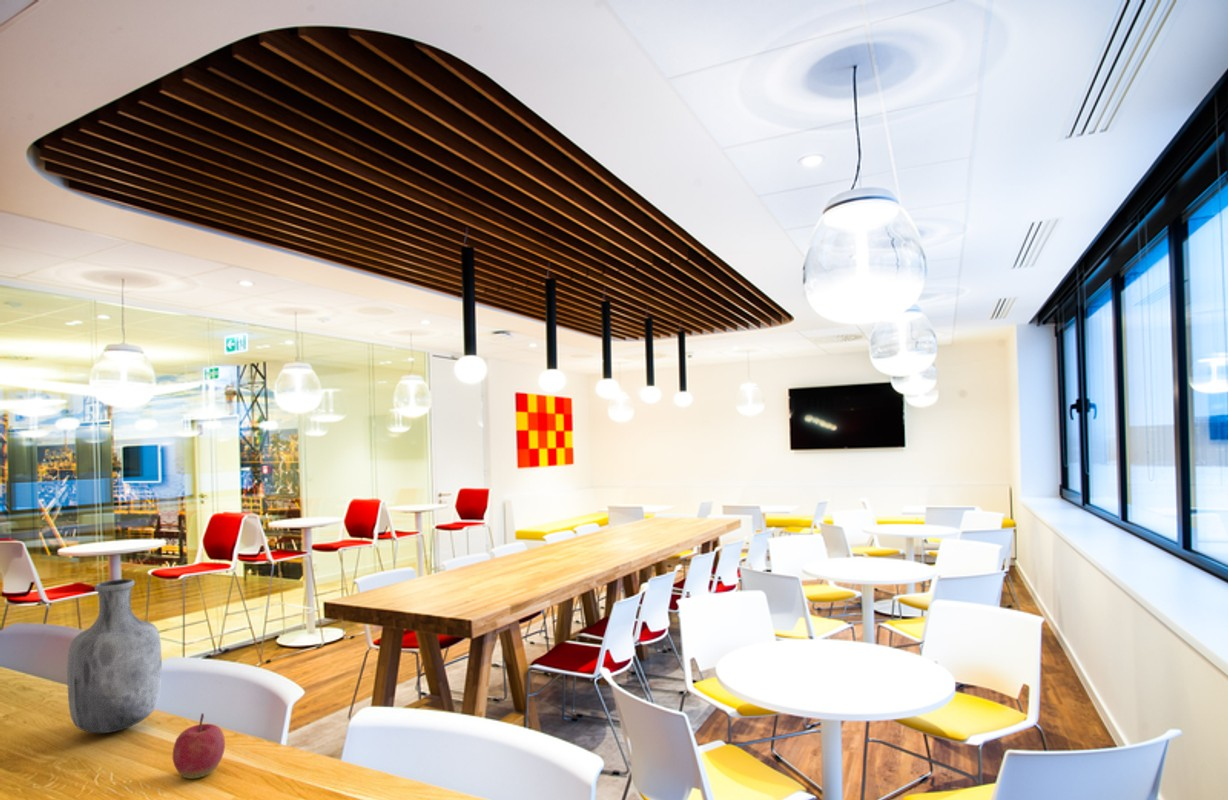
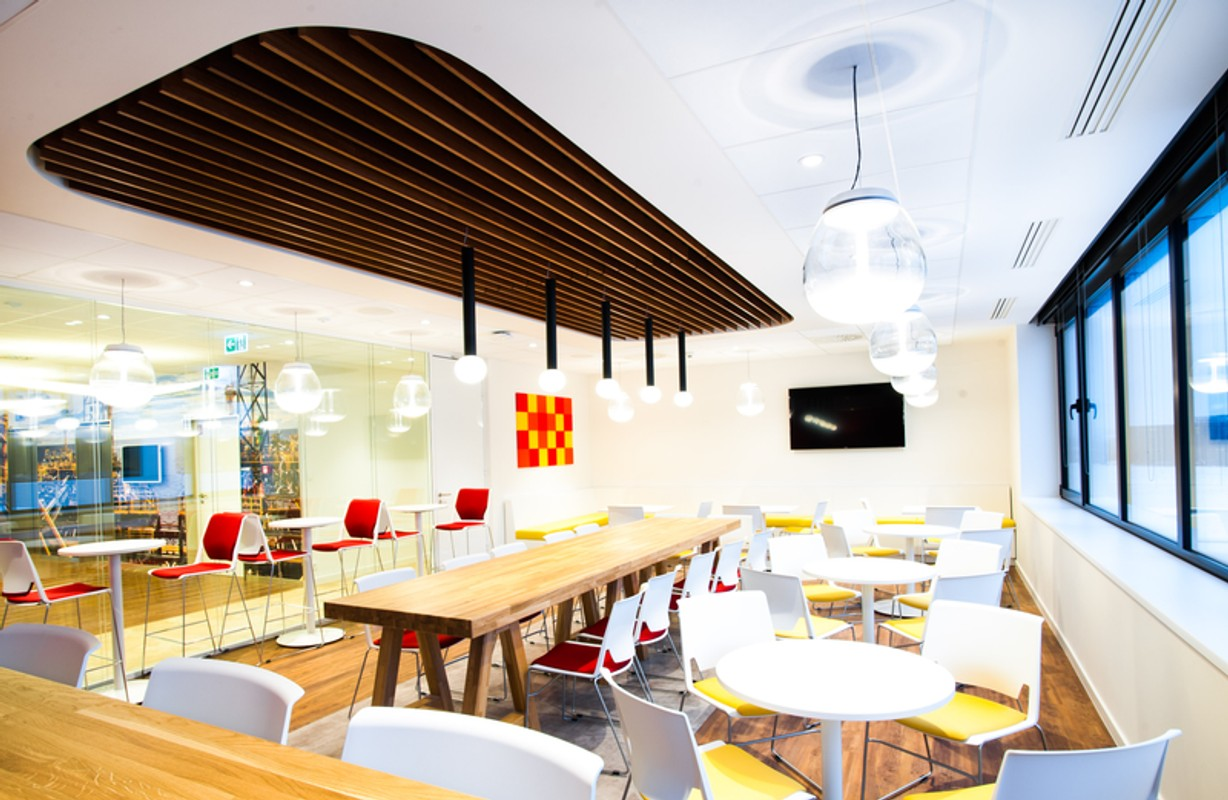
- apple [172,712,226,780]
- vase [66,578,162,734]
